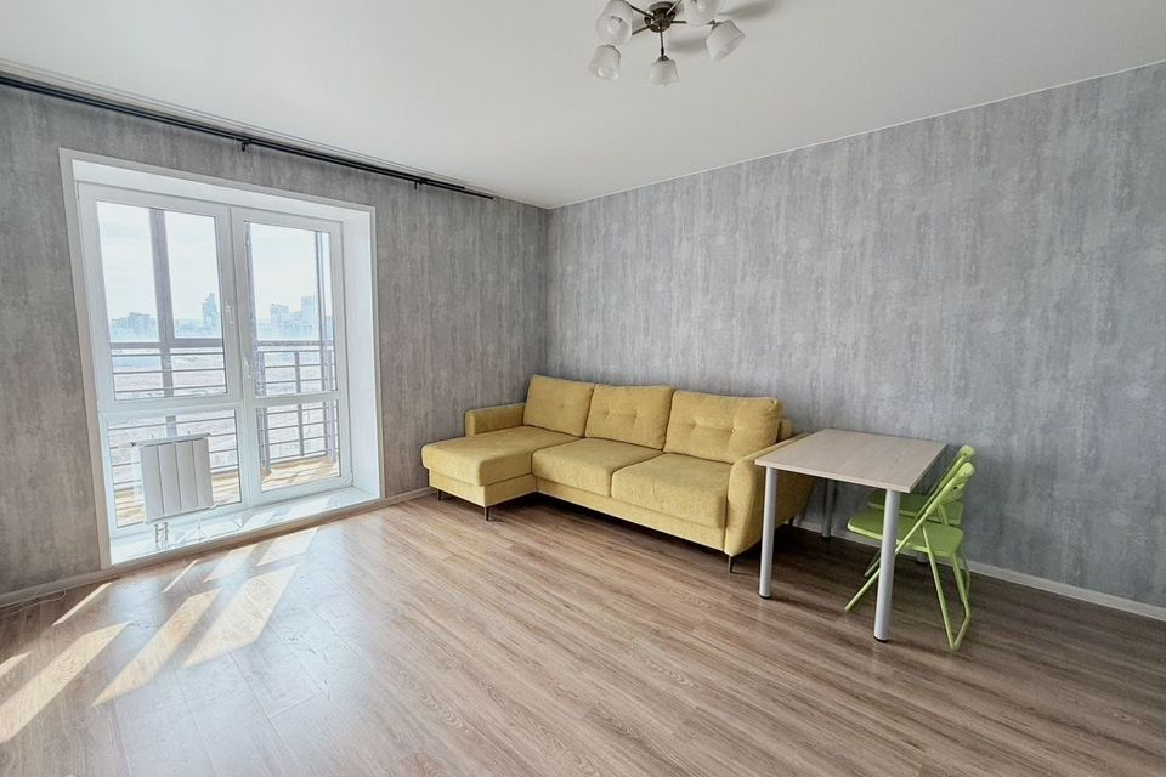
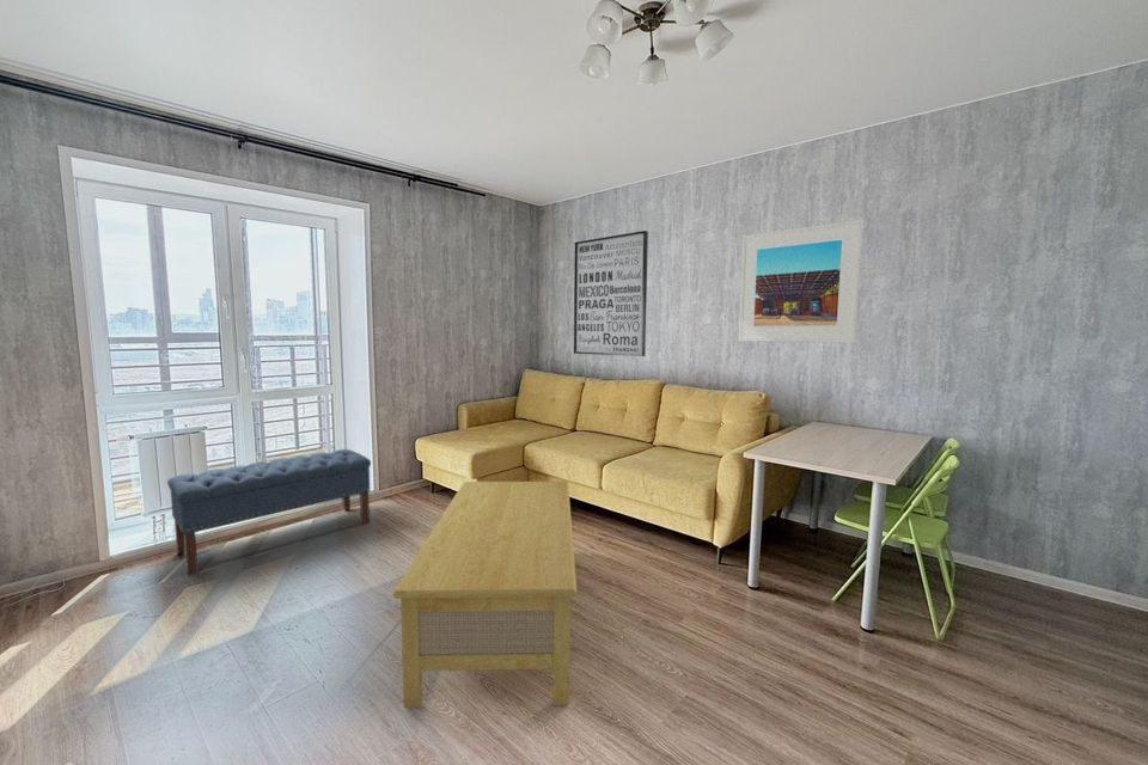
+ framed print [737,219,865,344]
+ wall art [573,230,649,357]
+ bench [166,448,372,575]
+ coffee table [391,481,578,709]
